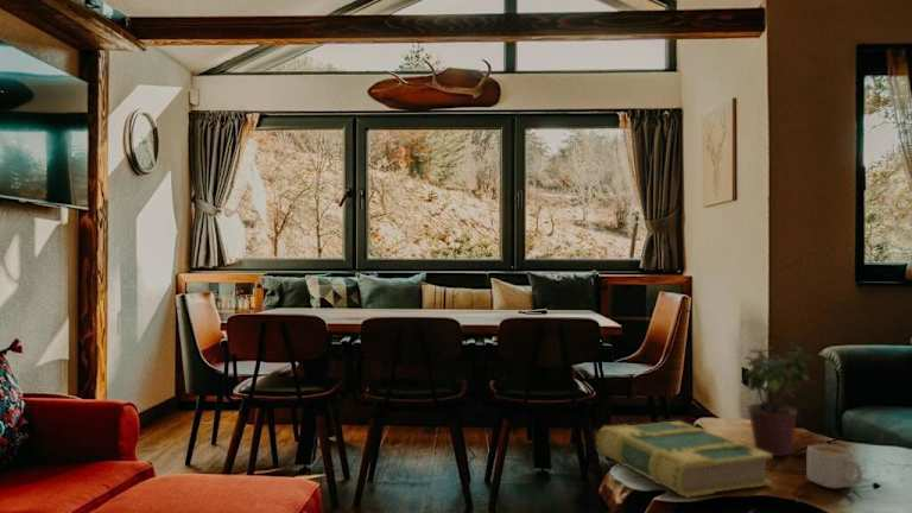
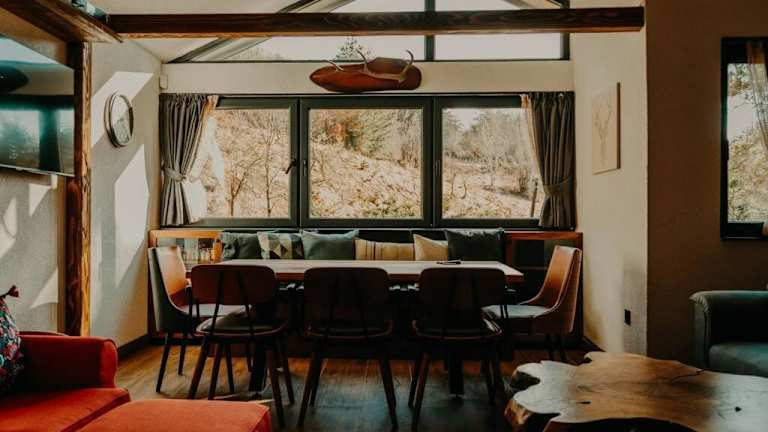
- mug [806,443,863,489]
- book [595,420,774,499]
- potted plant [742,343,815,457]
